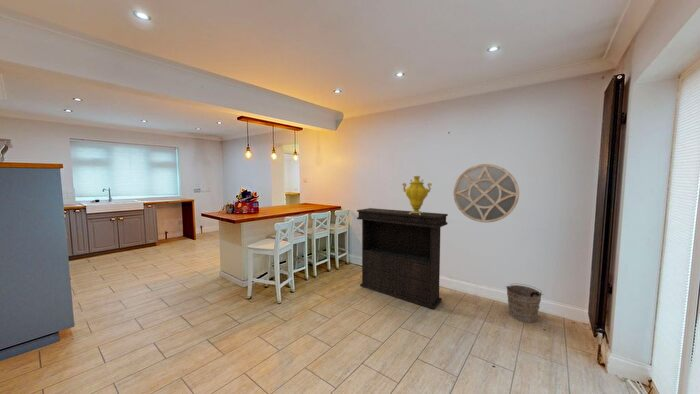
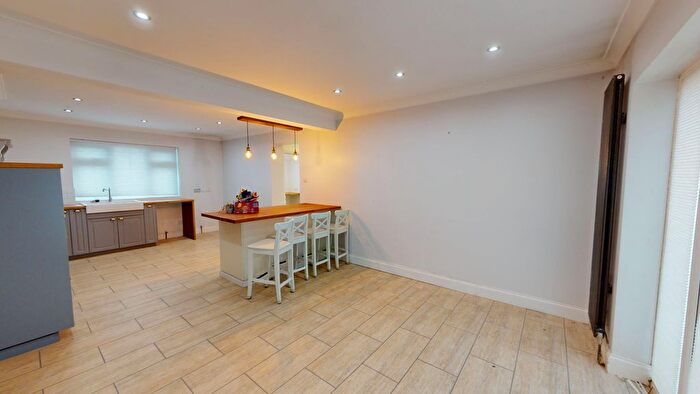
- home mirror [453,163,520,224]
- console table [356,207,449,310]
- decorative urn [401,175,433,215]
- bucket [506,283,545,324]
